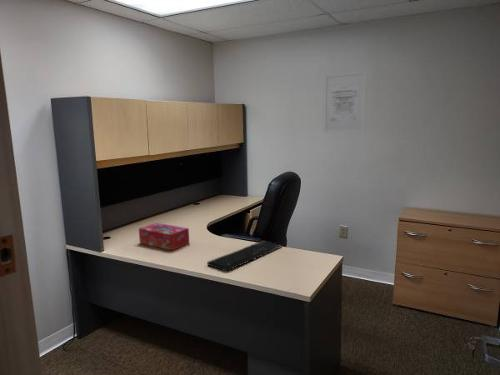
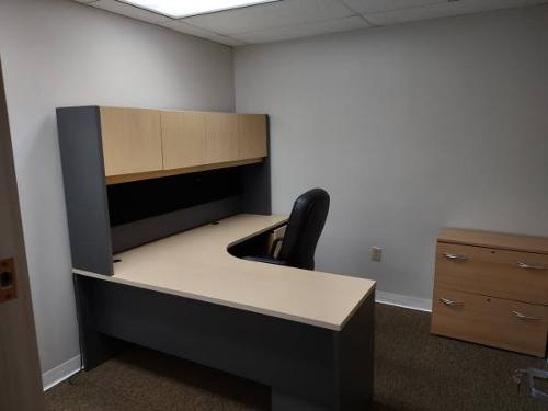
- wall art [322,69,368,134]
- keyboard [206,240,282,272]
- tissue box [138,222,190,251]
